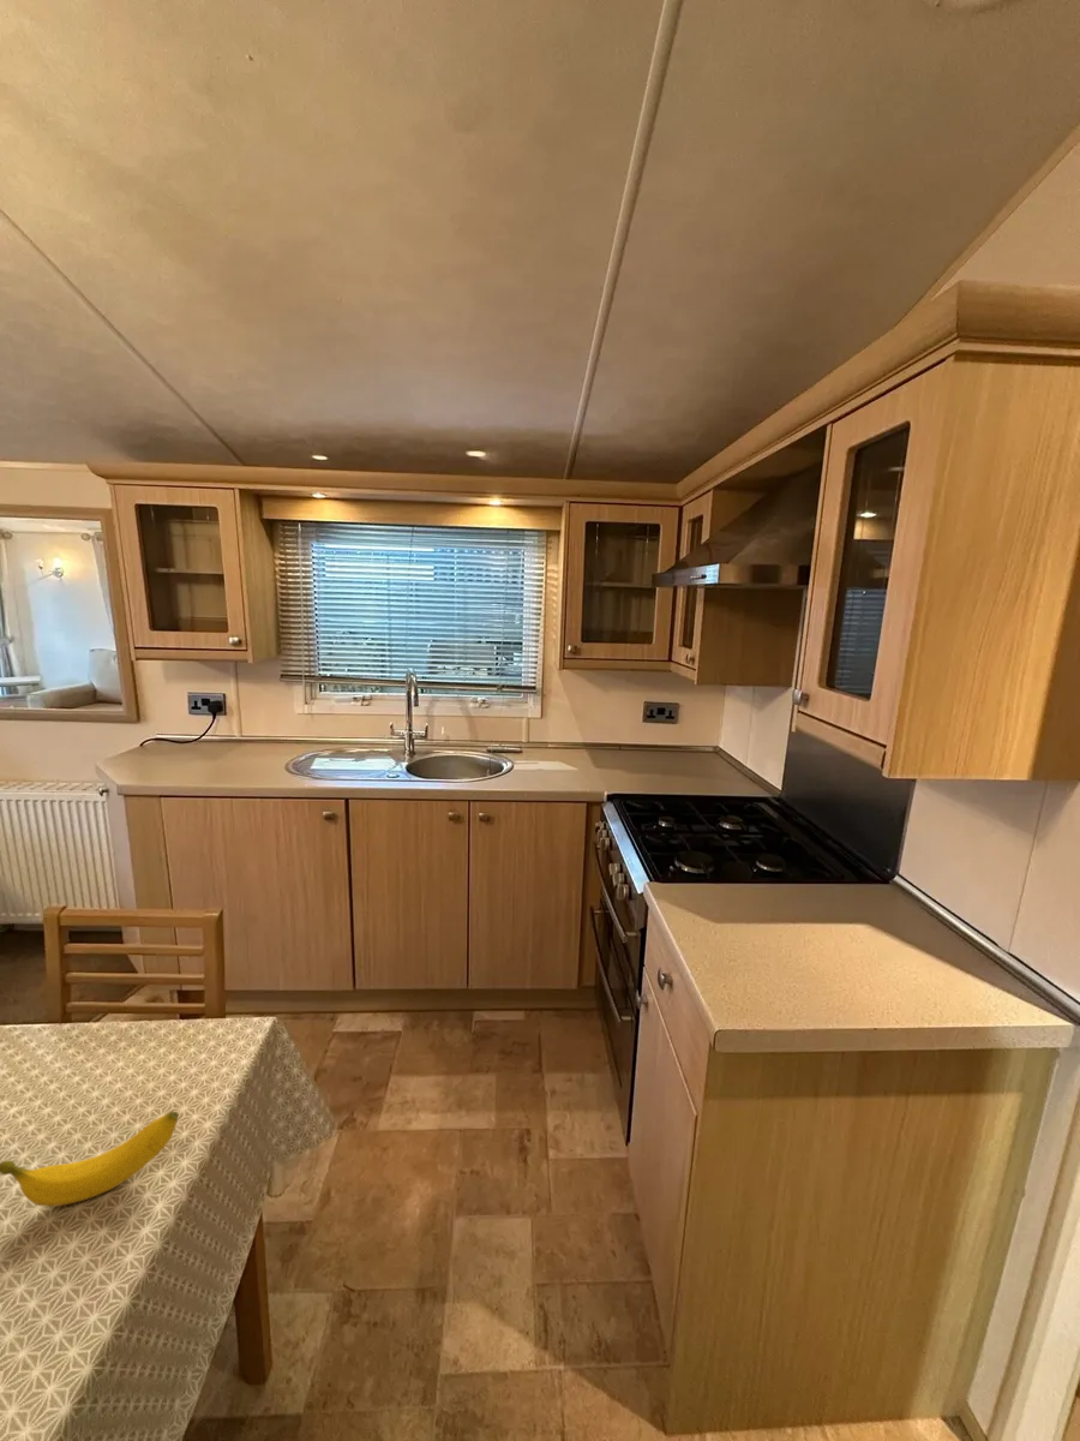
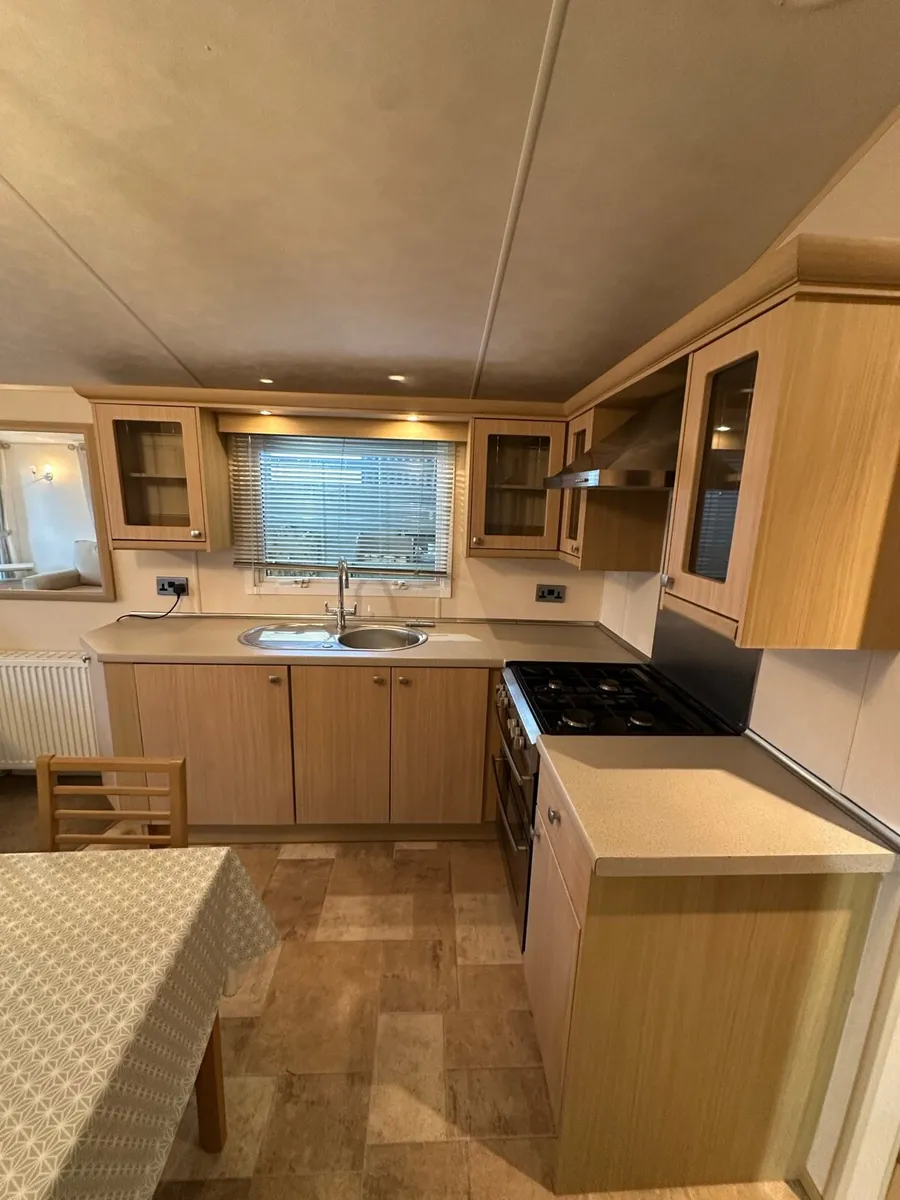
- banana [0,1110,180,1207]
